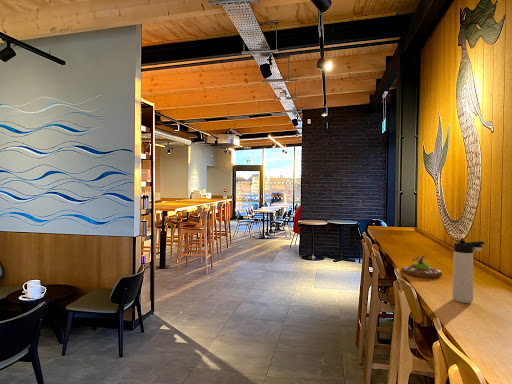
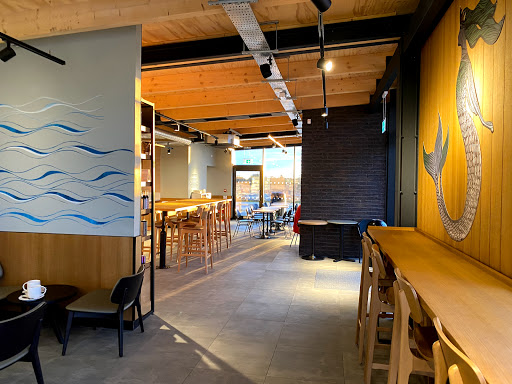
- thermos bottle [451,239,485,304]
- succulent planter [400,254,443,278]
